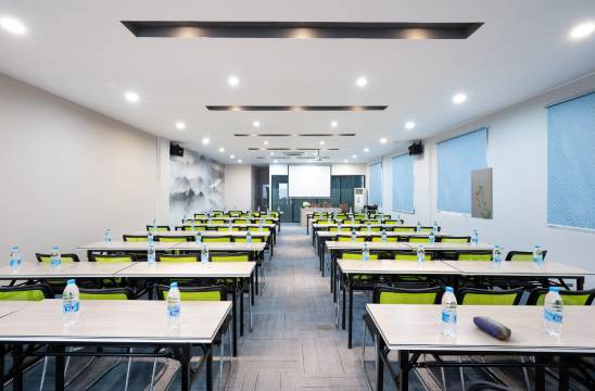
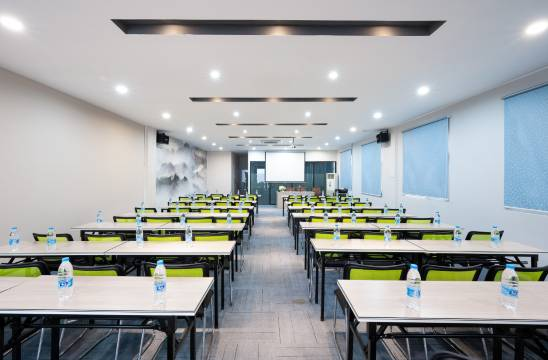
- wall art [470,166,494,220]
- pencil case [472,315,512,340]
